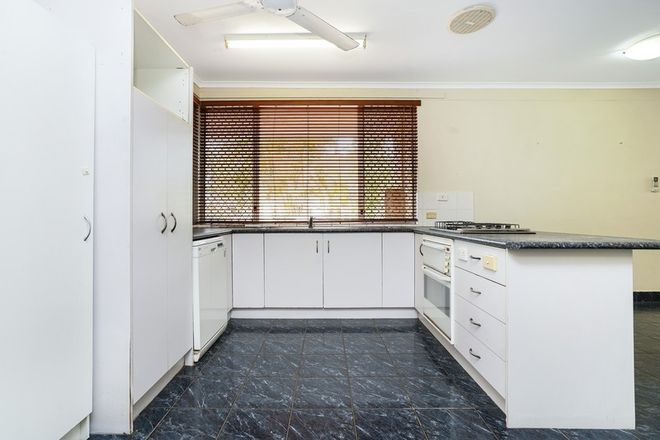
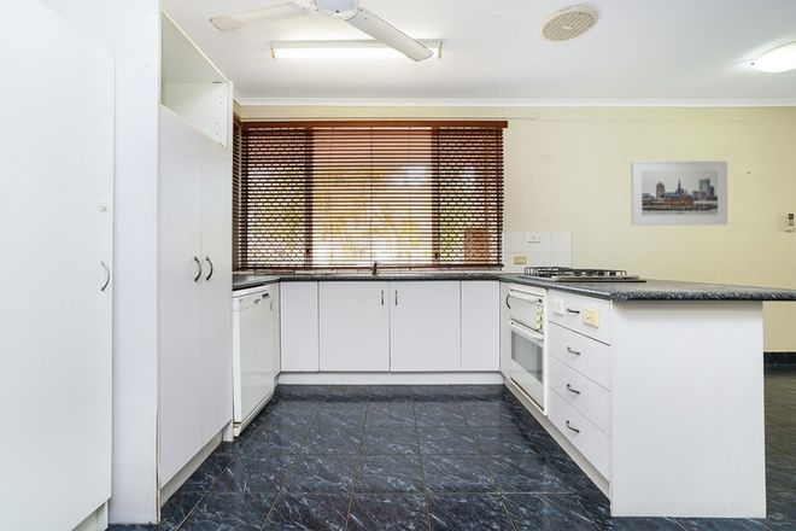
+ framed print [630,161,728,226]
